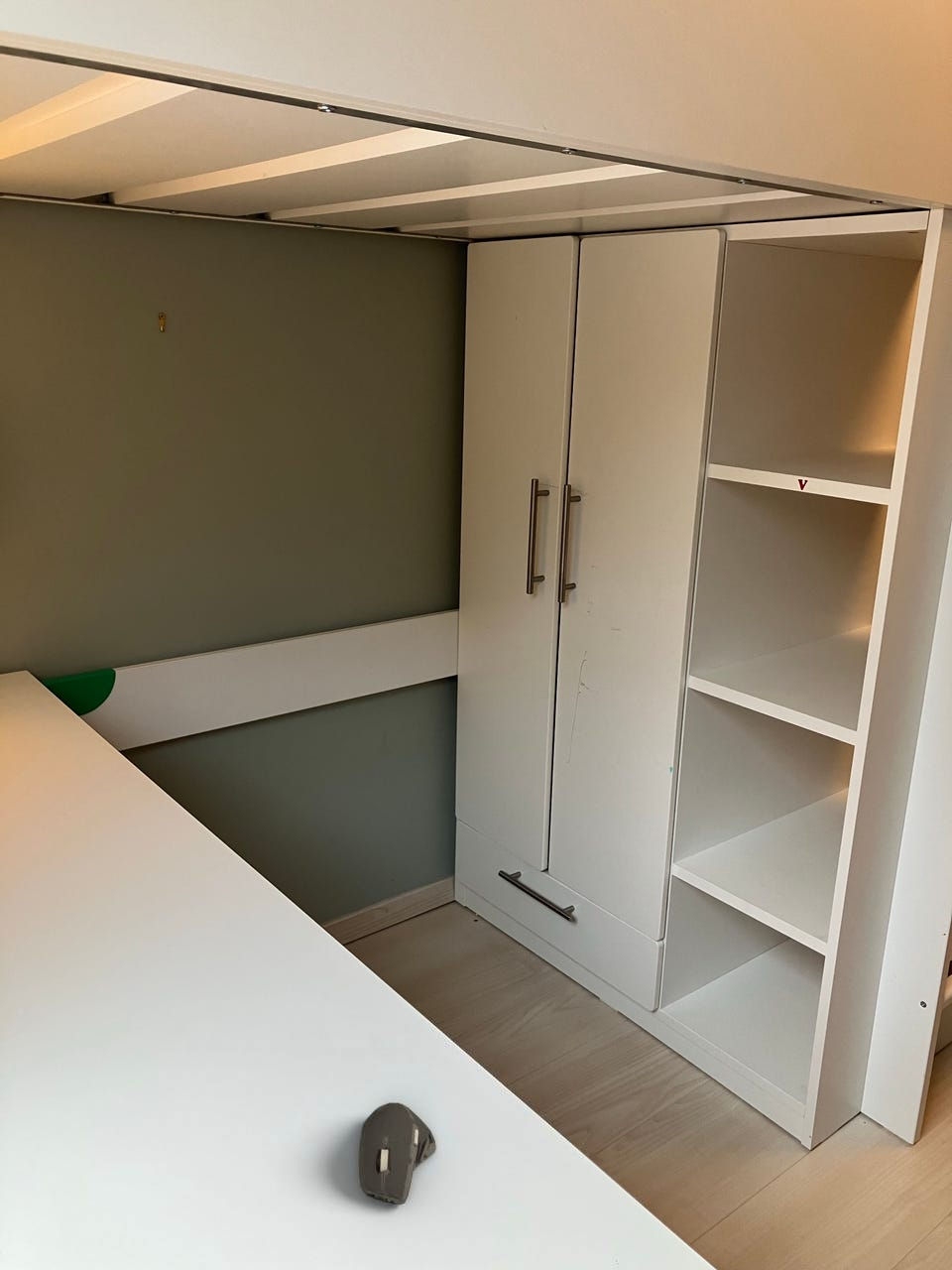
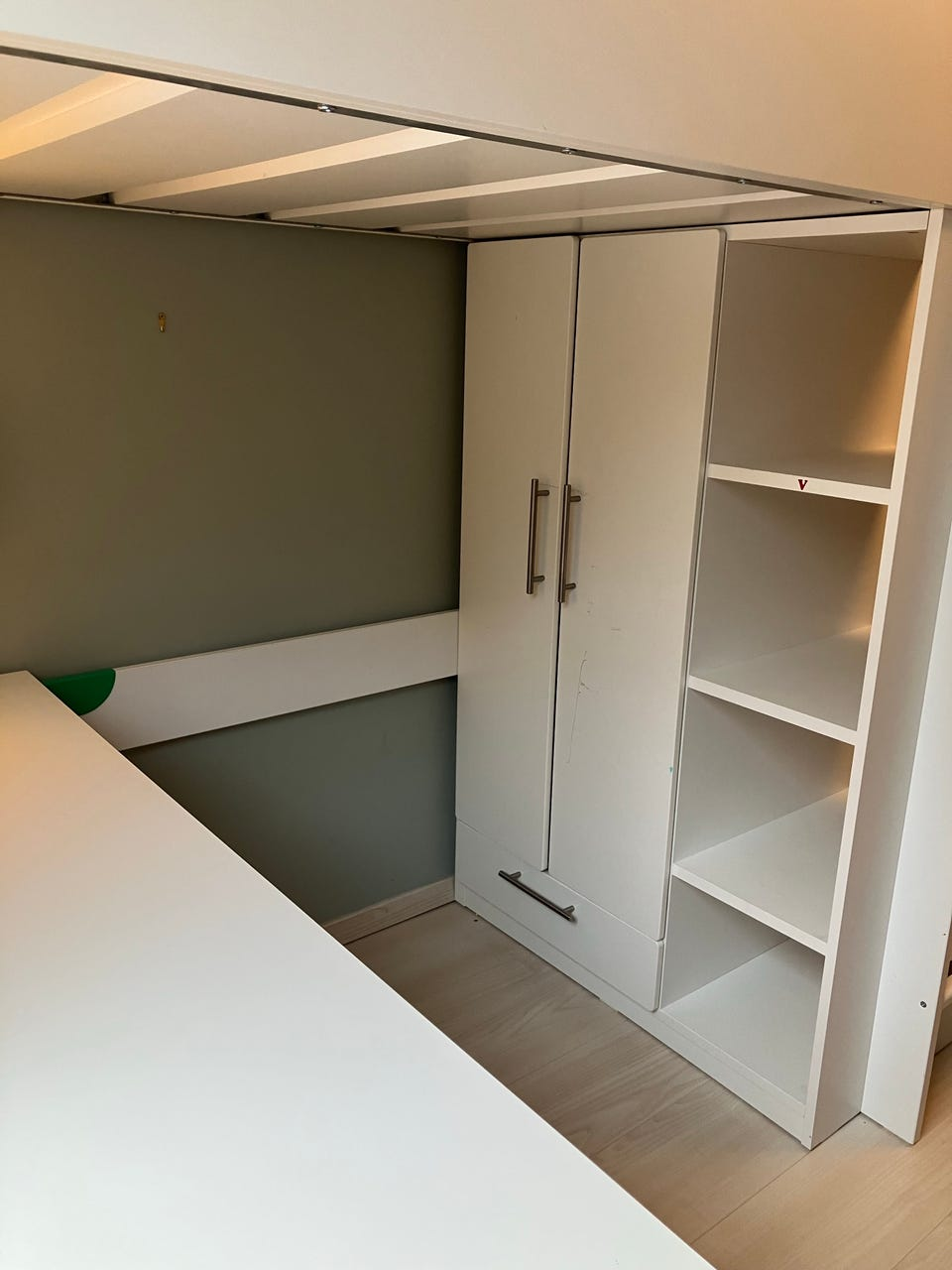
- computer mouse [358,1101,437,1206]
